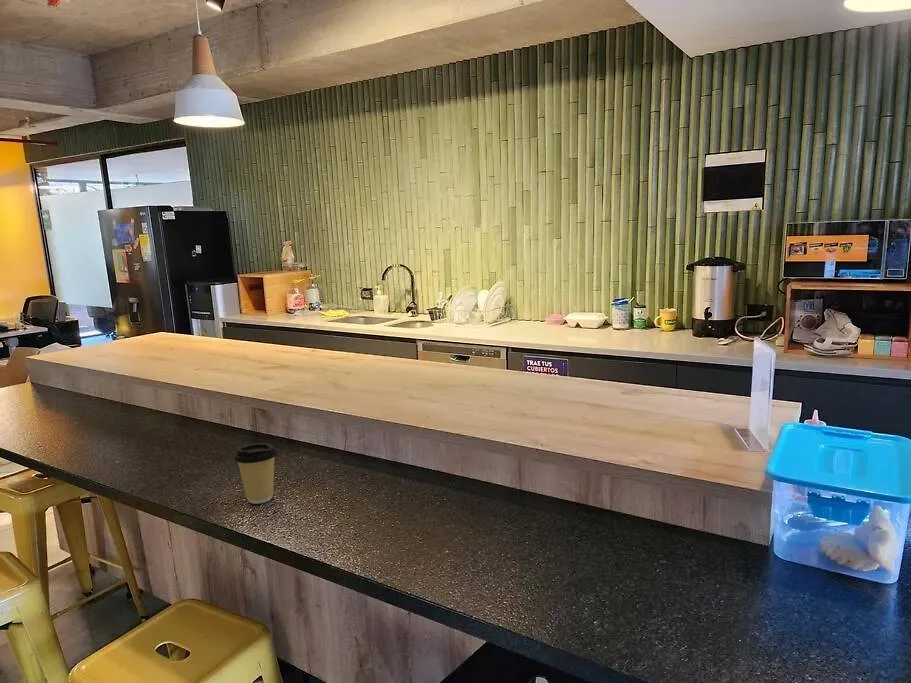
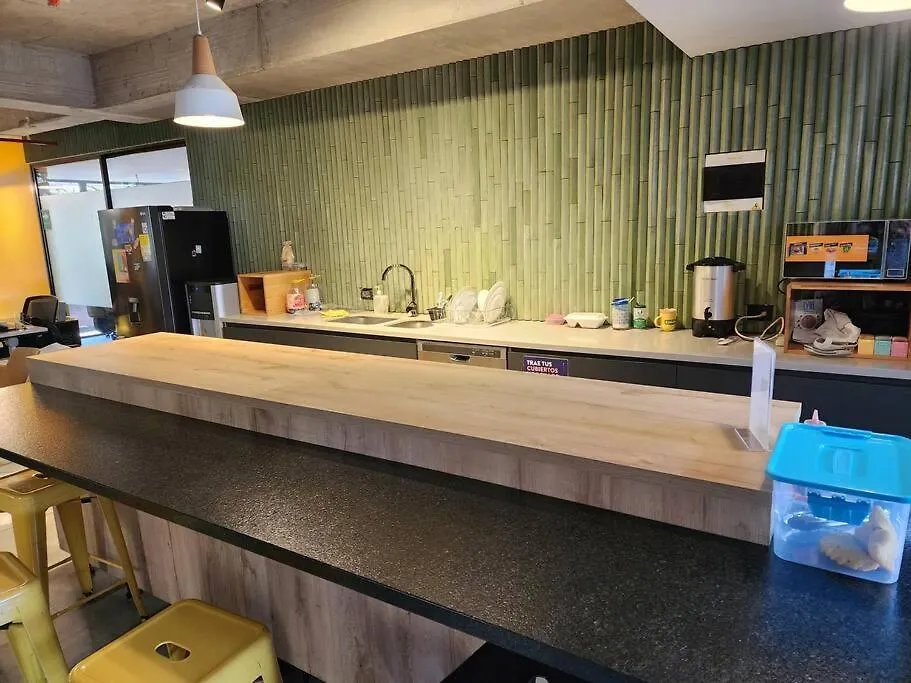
- coffee cup [233,442,278,505]
